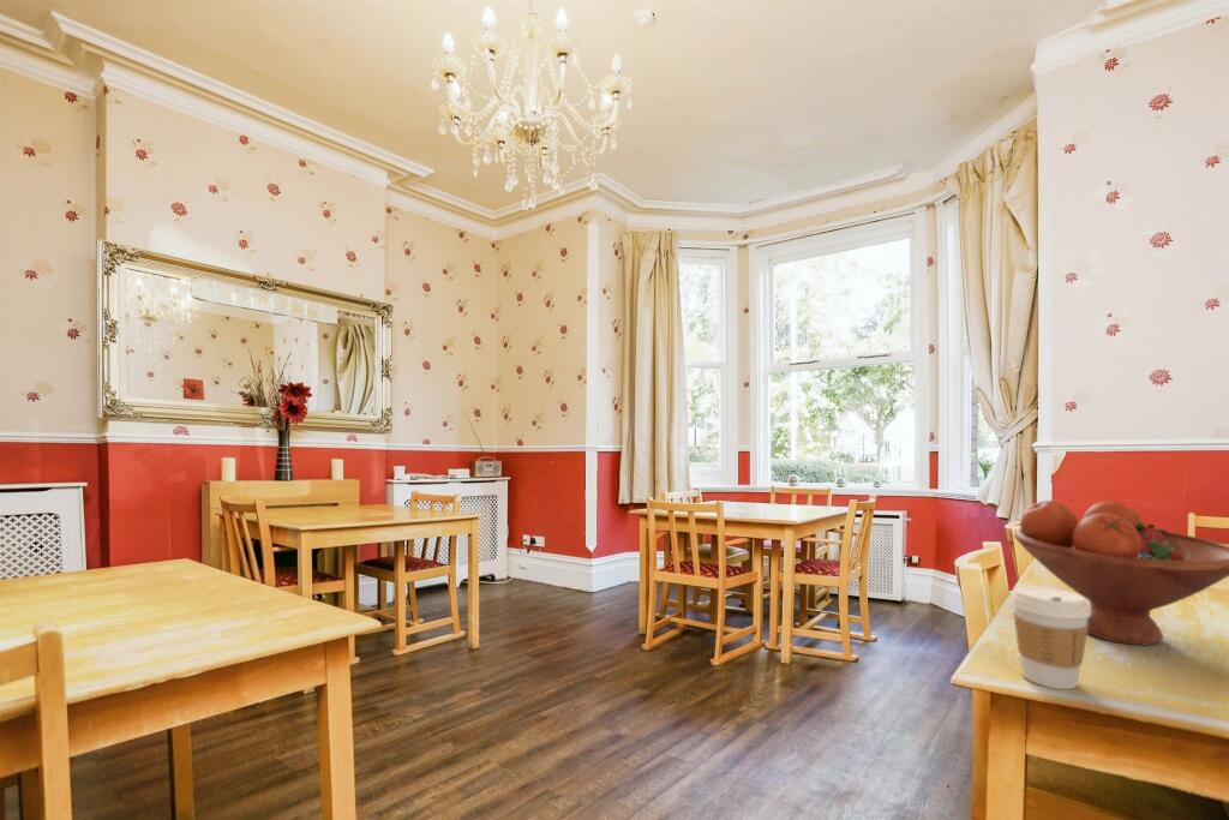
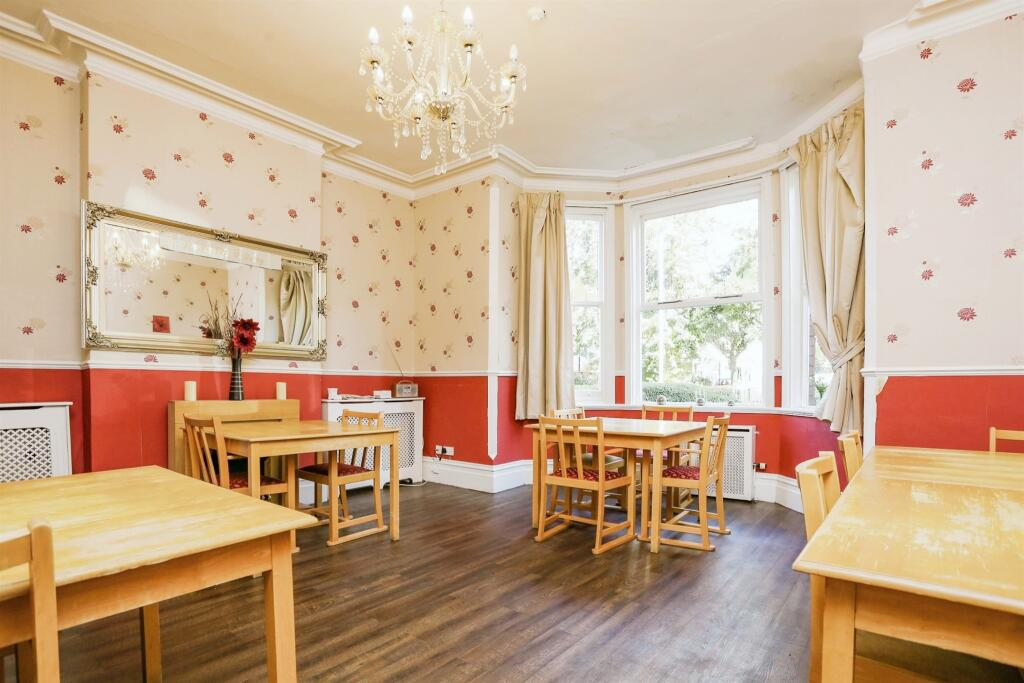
- fruit bowl [1013,499,1229,647]
- coffee cup [1011,585,1091,690]
